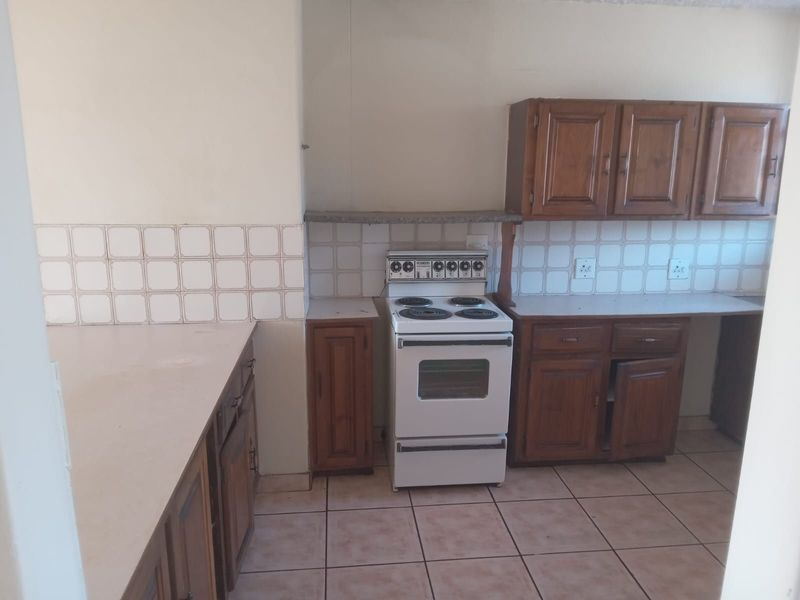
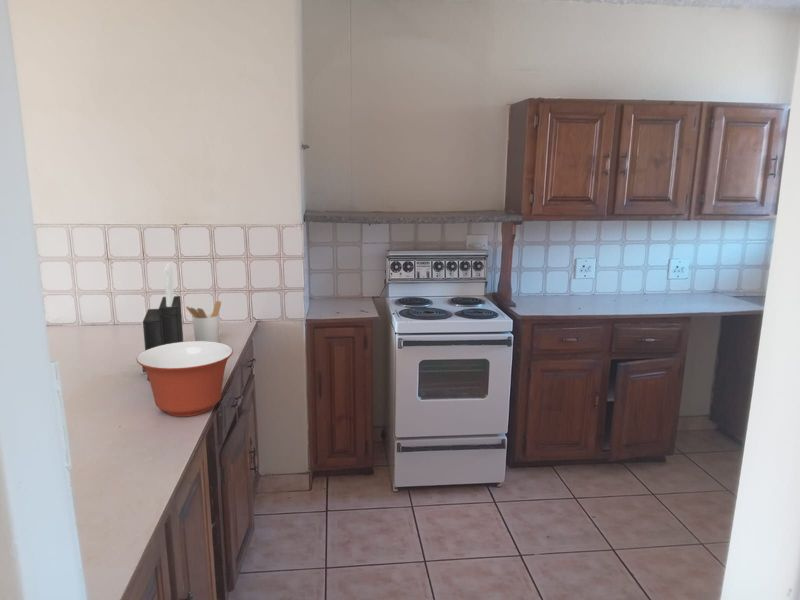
+ knife block [142,262,184,381]
+ utensil holder [185,300,222,343]
+ mixing bowl [135,340,234,418]
